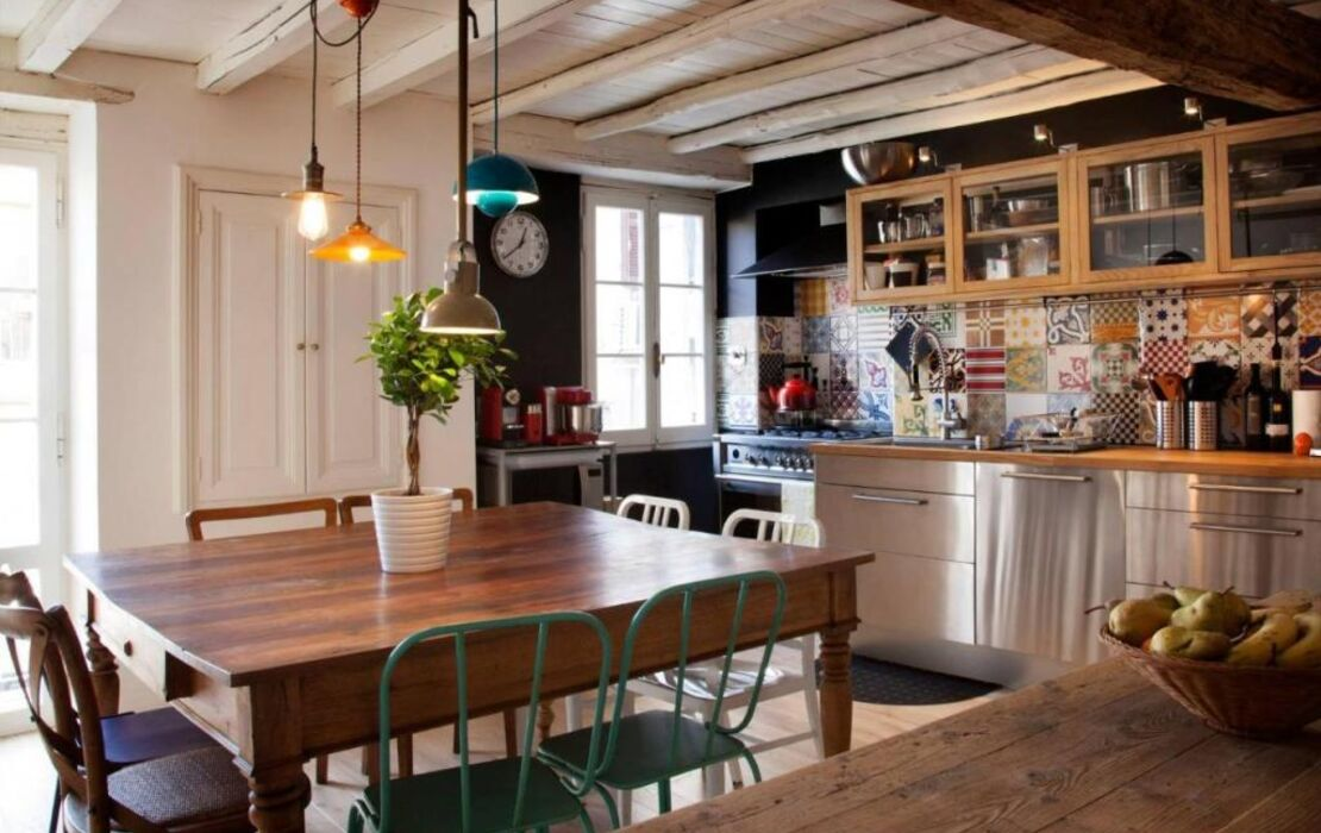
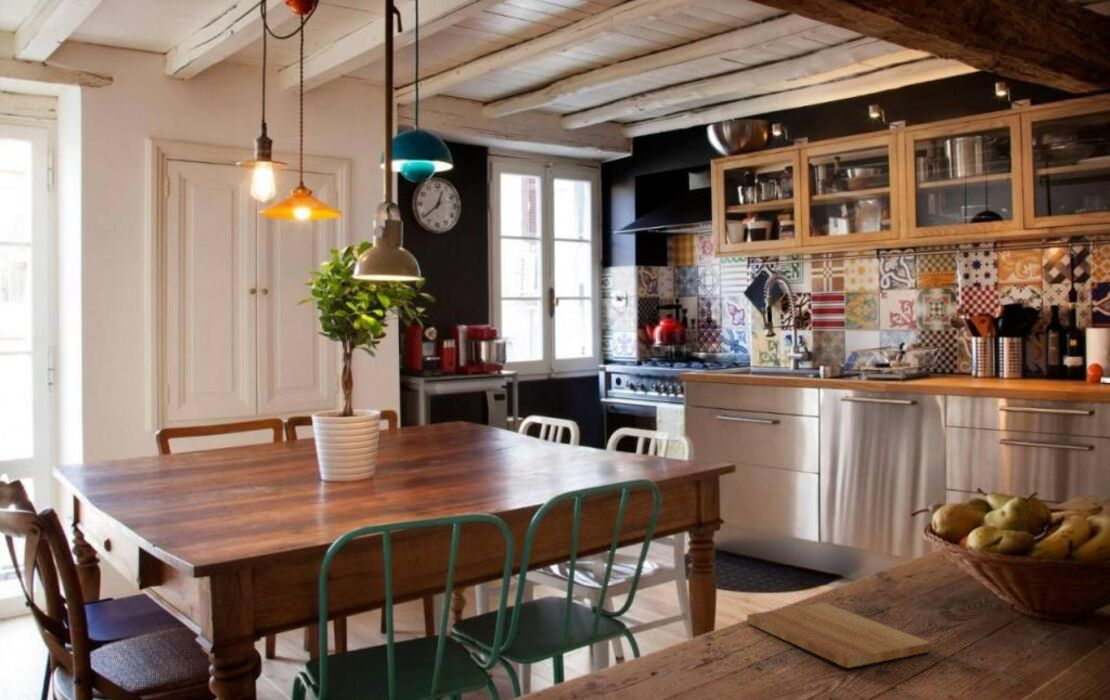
+ cutting board [746,602,932,669]
